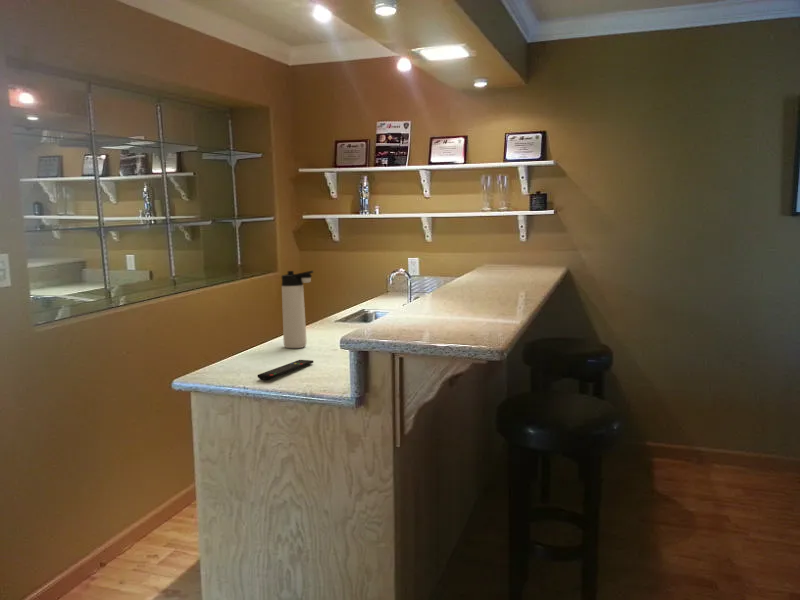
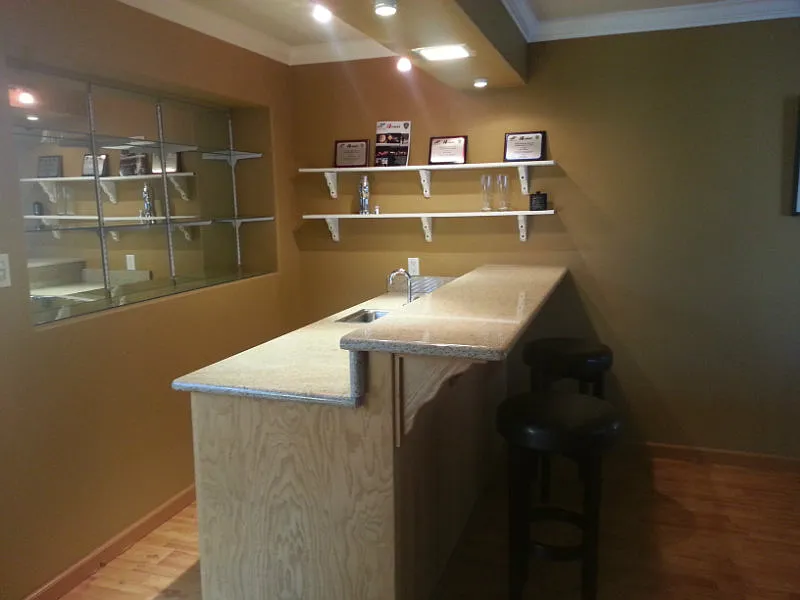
- thermos bottle [281,269,314,349]
- remote control [257,359,315,381]
